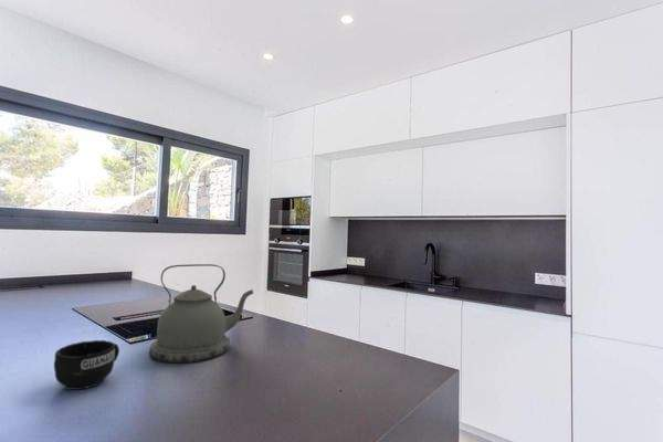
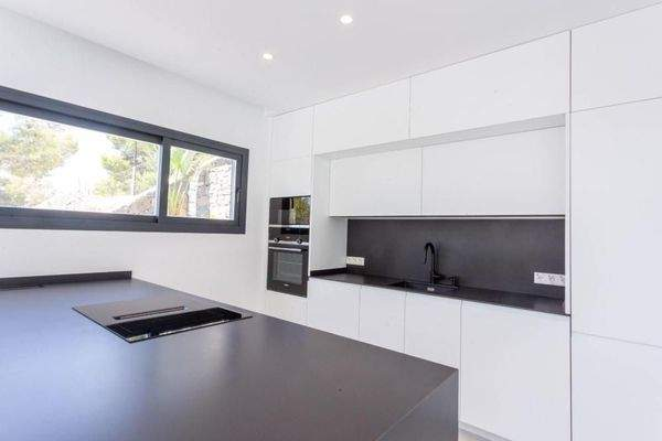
- kettle [148,263,254,365]
- mug [53,339,120,391]
